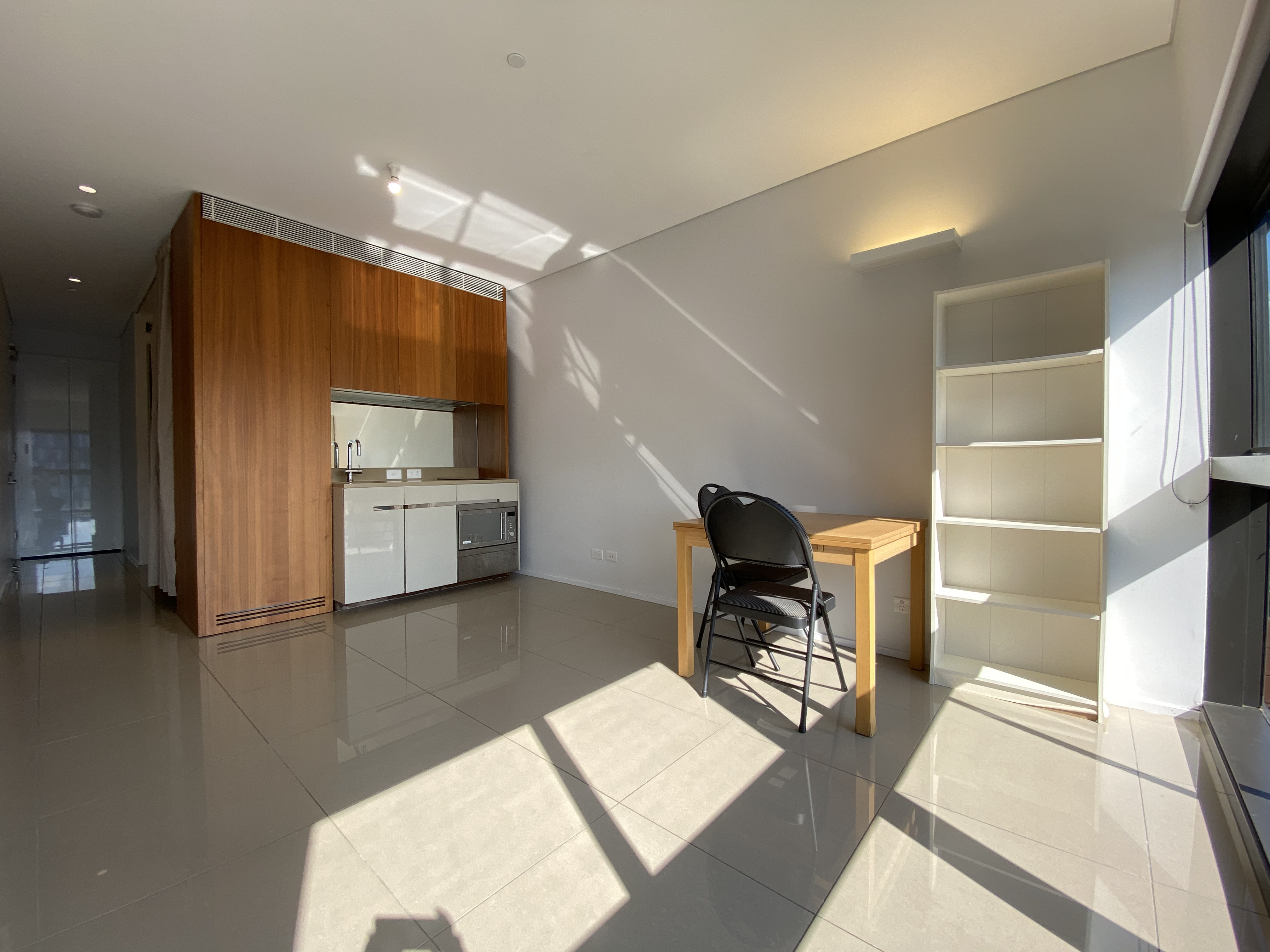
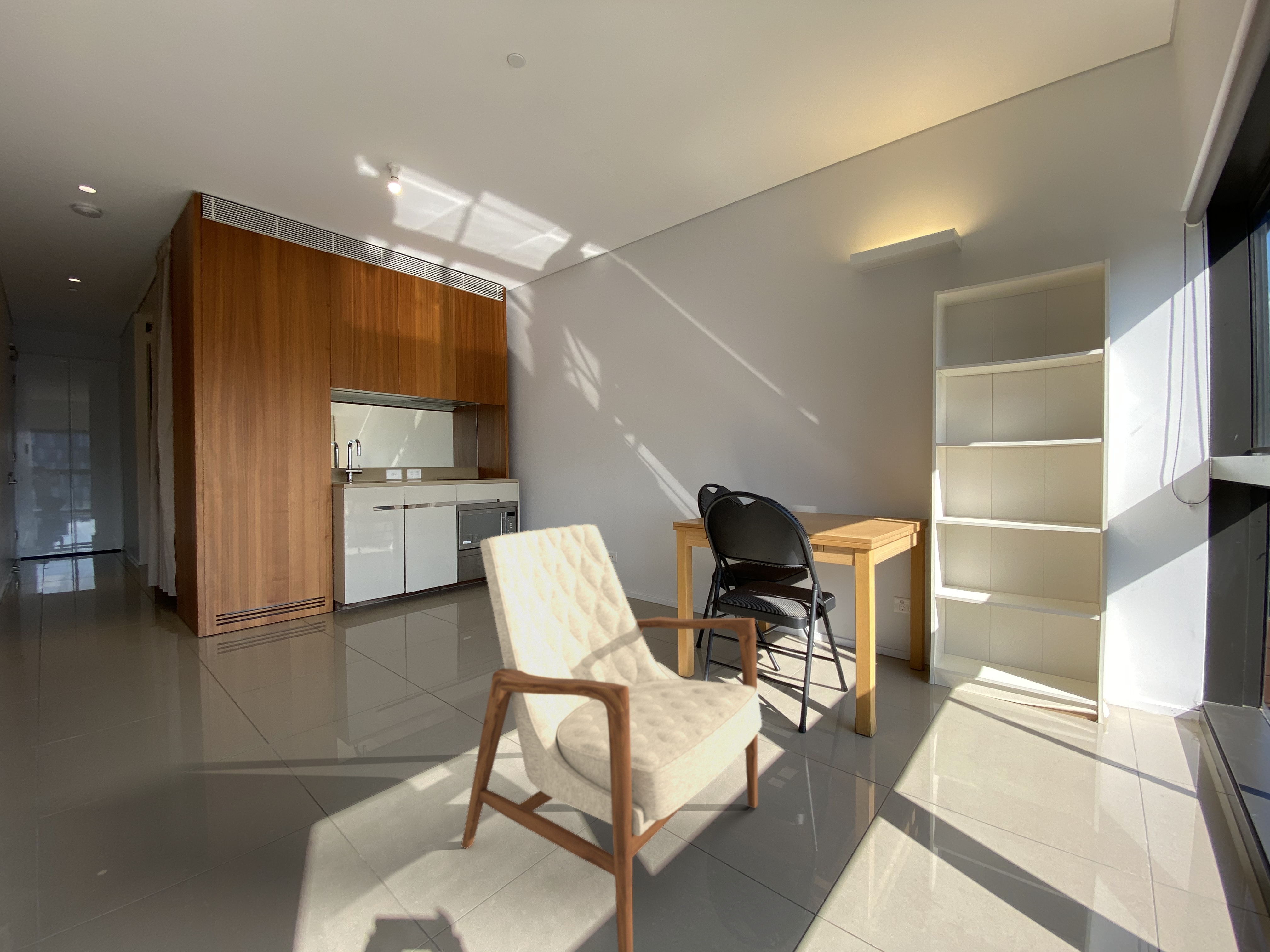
+ armchair [461,524,762,952]
